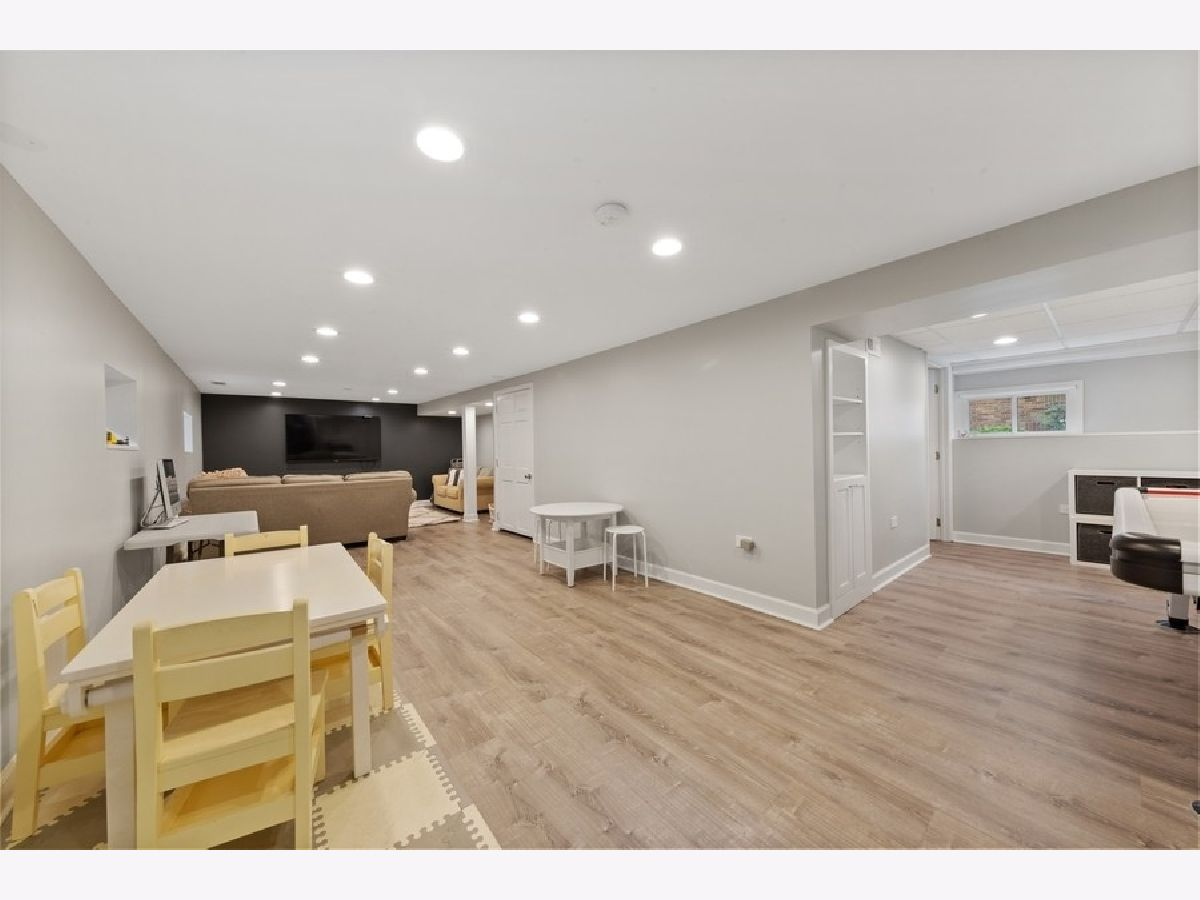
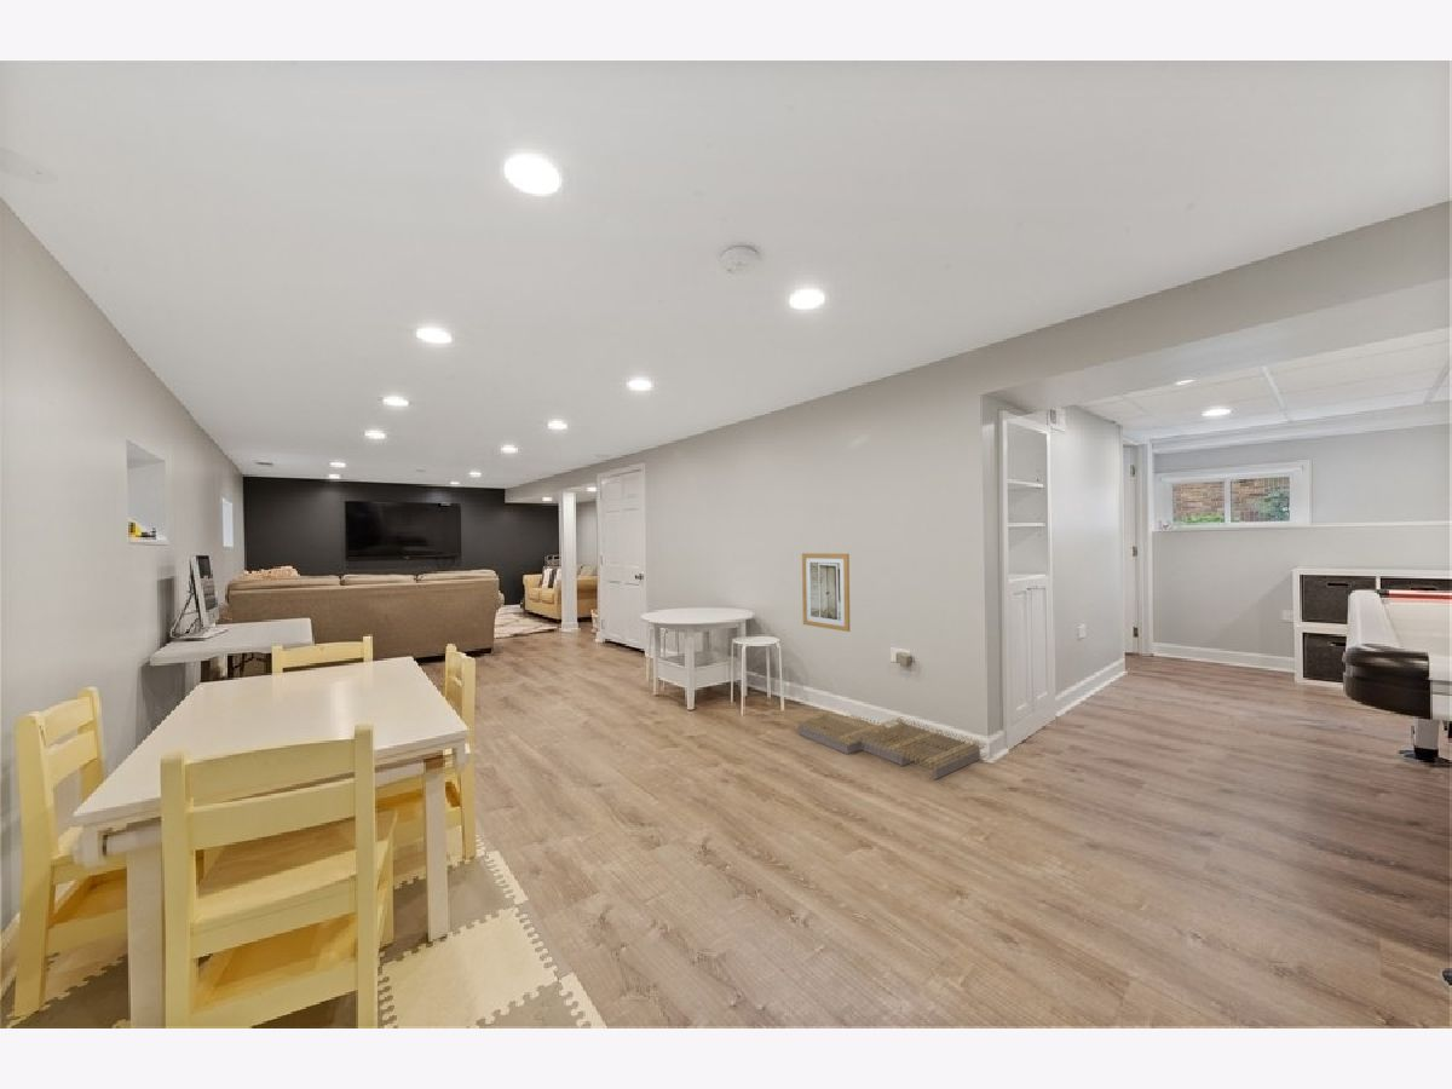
+ wall art [801,552,851,633]
+ architectural model [789,708,986,780]
